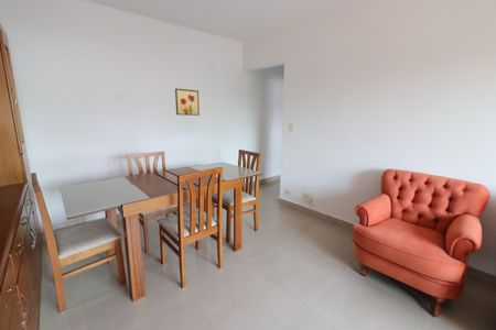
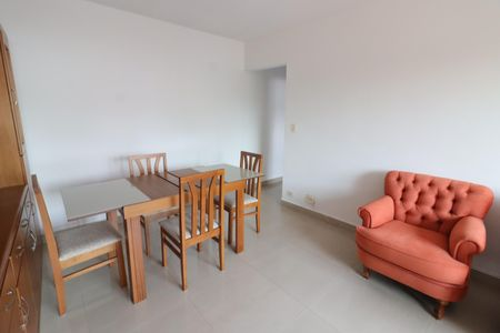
- wall art [174,88,201,117]
